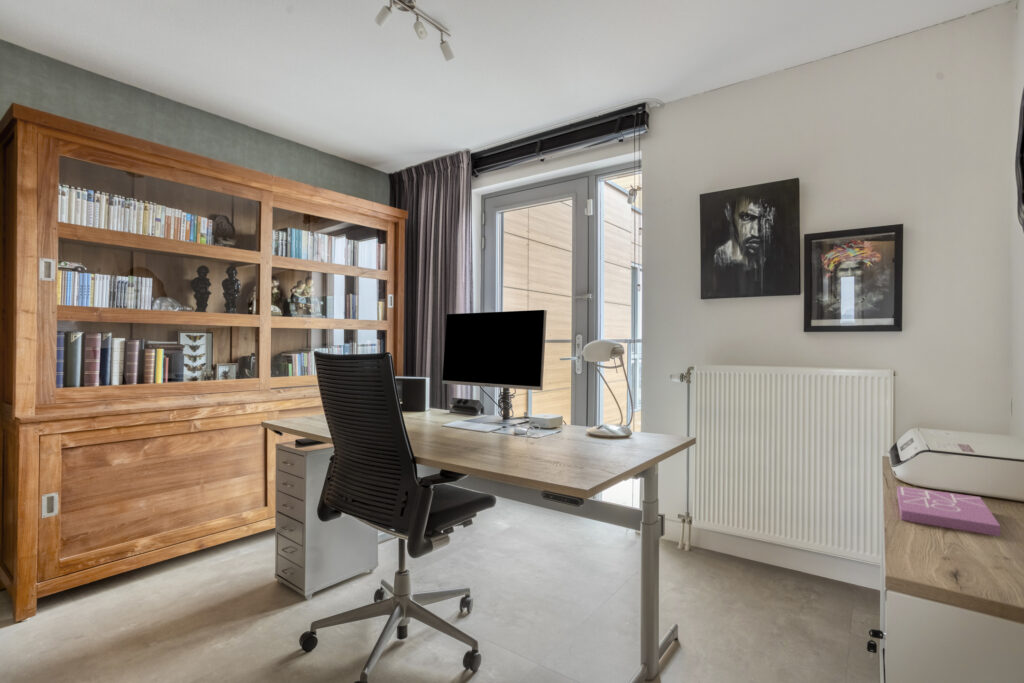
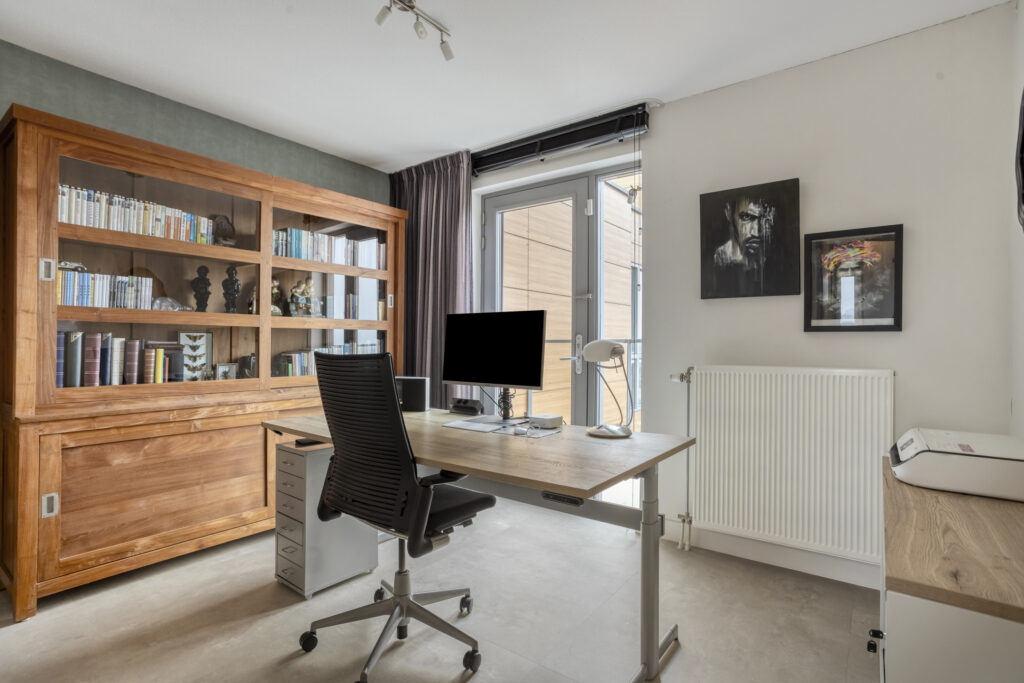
- book [896,485,1001,537]
